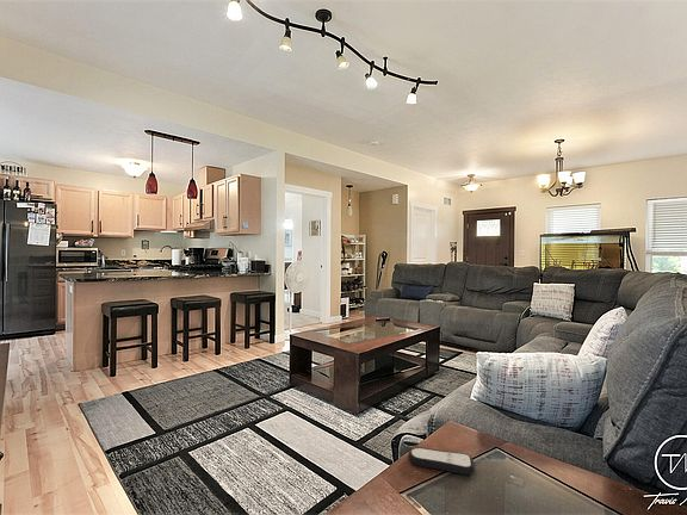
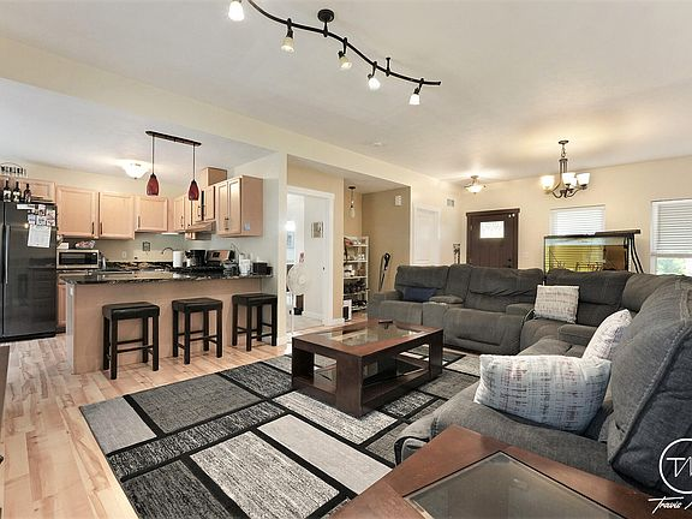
- remote control [407,446,476,476]
